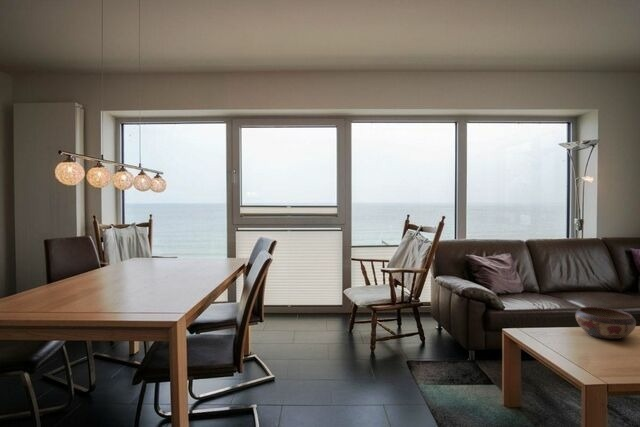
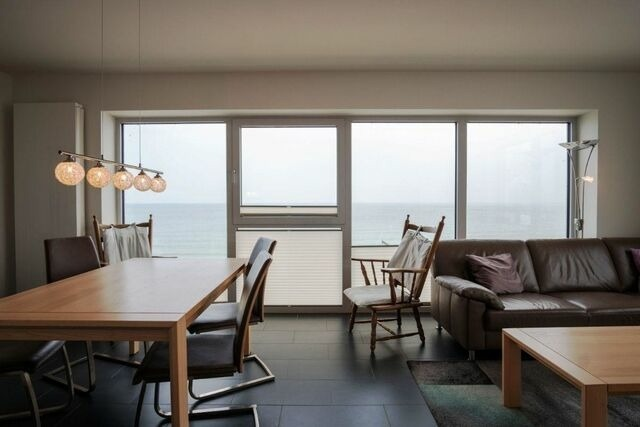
- decorative bowl [574,306,637,340]
